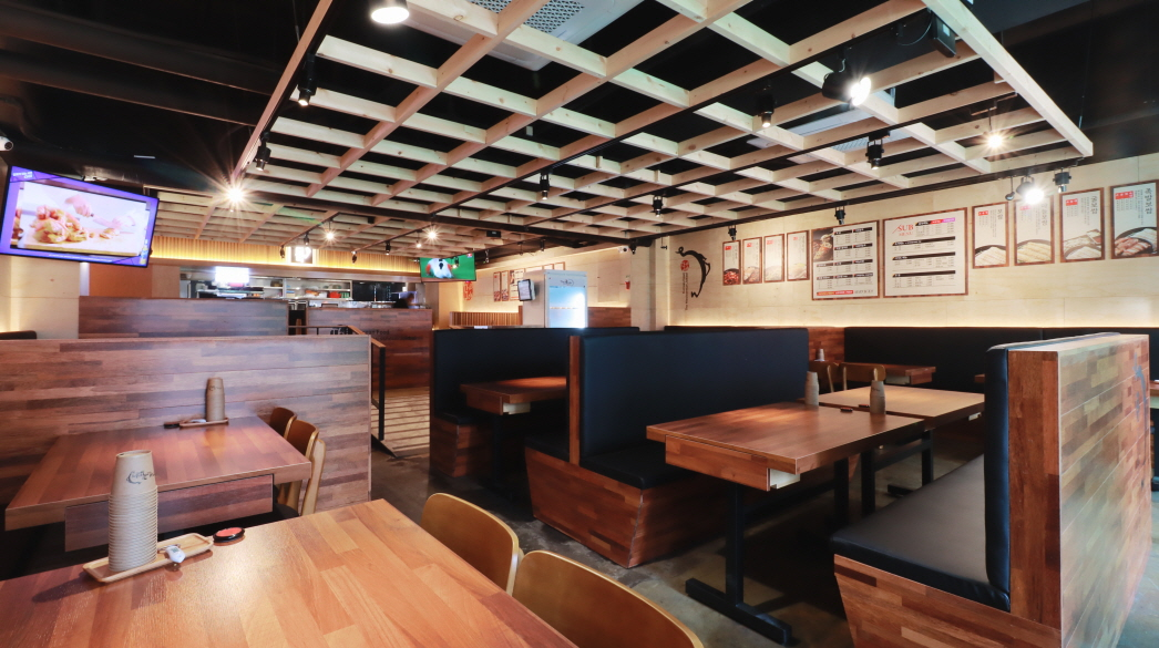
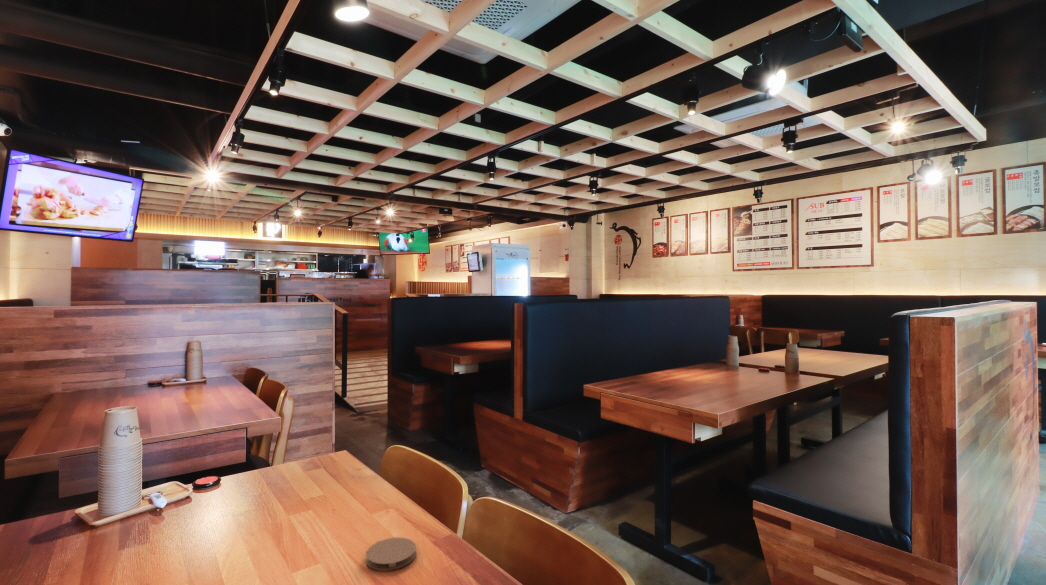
+ coaster [365,536,417,572]
